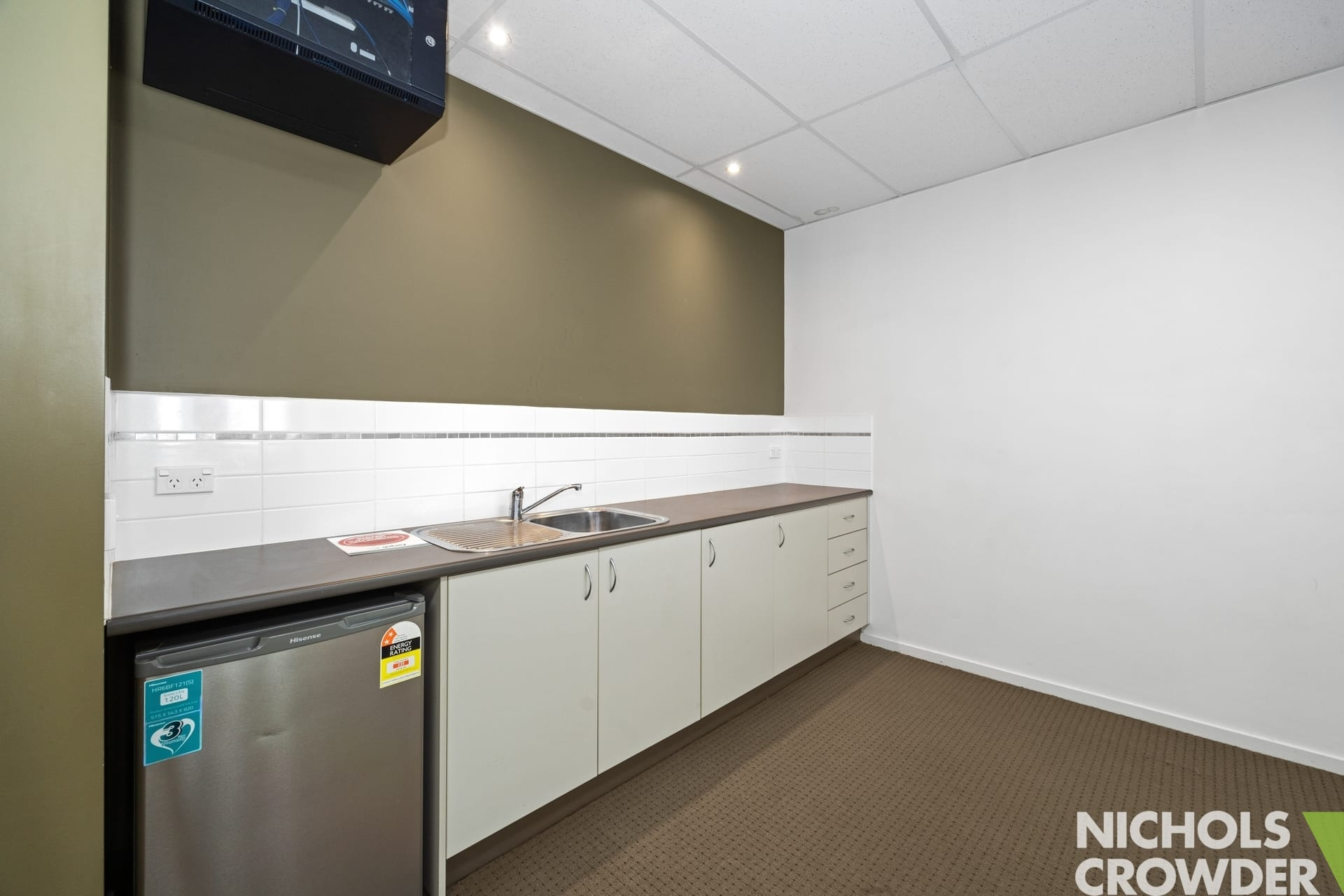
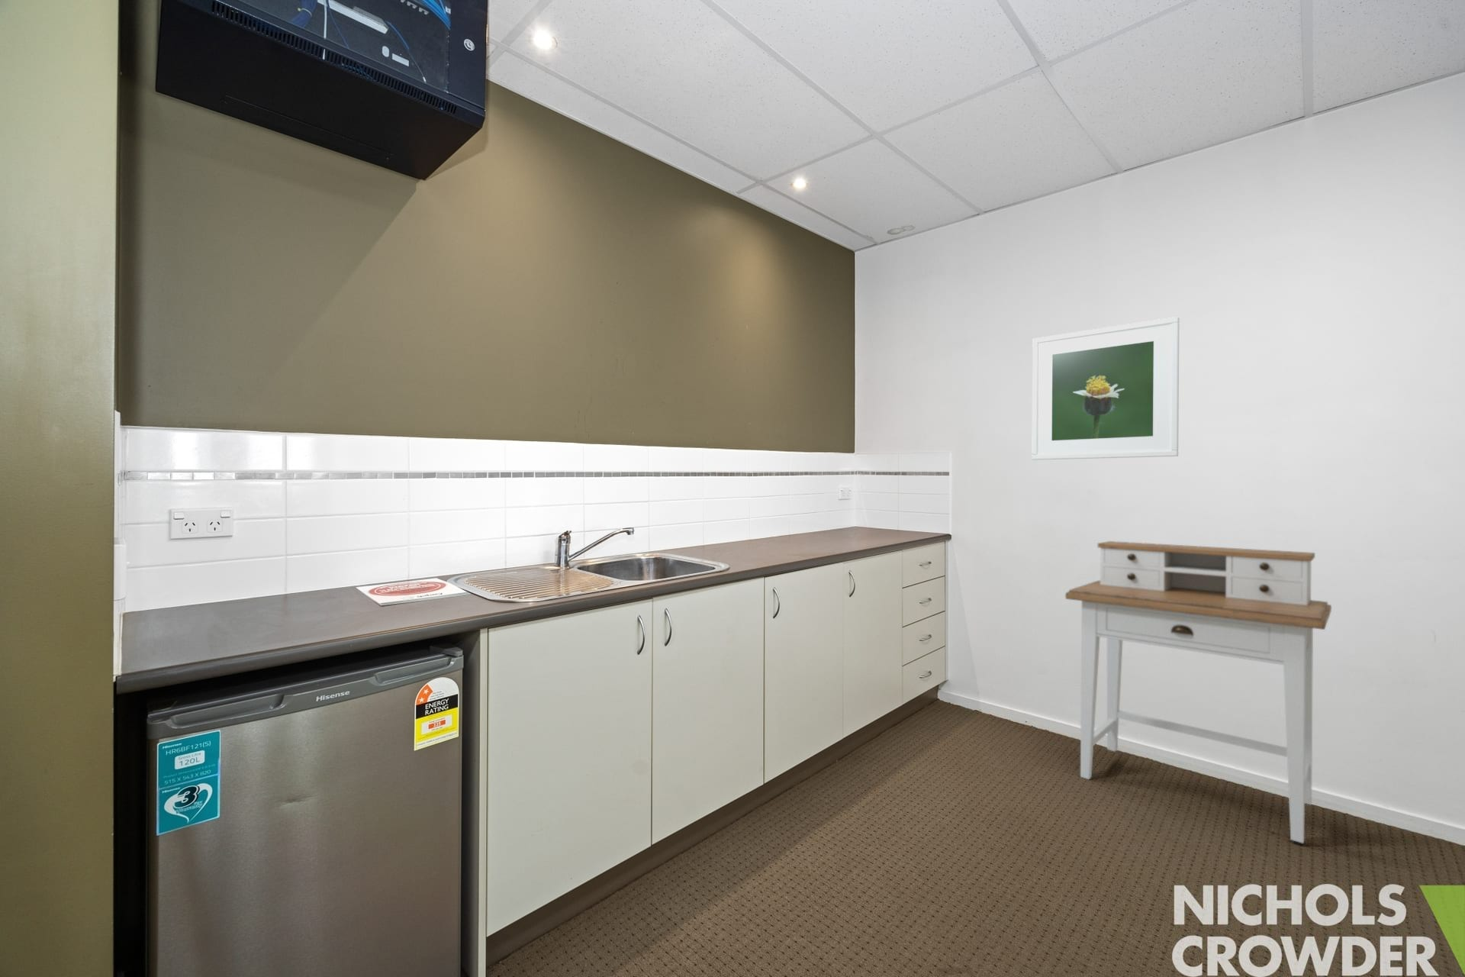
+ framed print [1031,316,1179,460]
+ desk [1065,541,1332,844]
